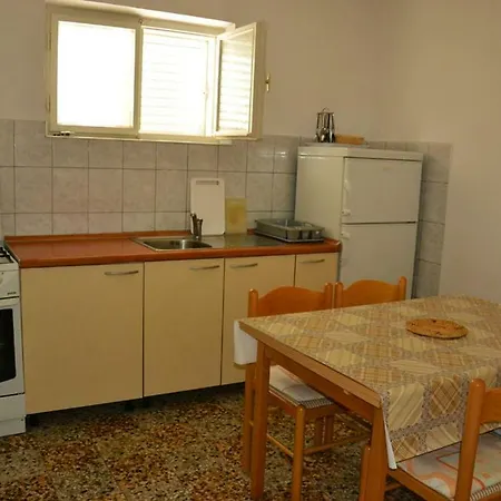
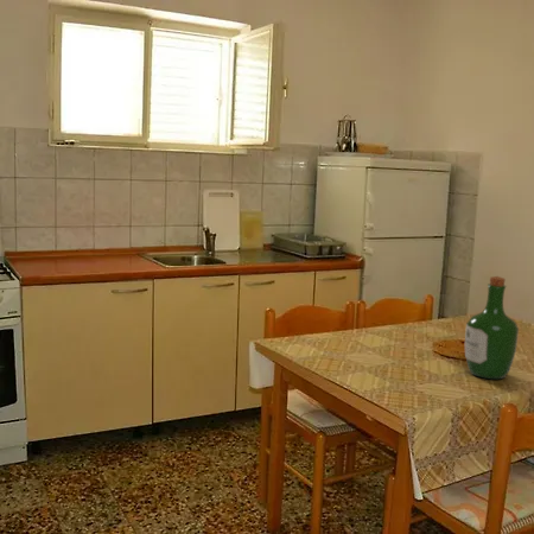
+ wine bottle [464,275,520,380]
